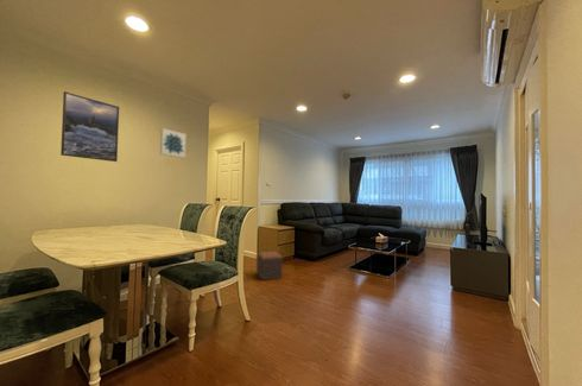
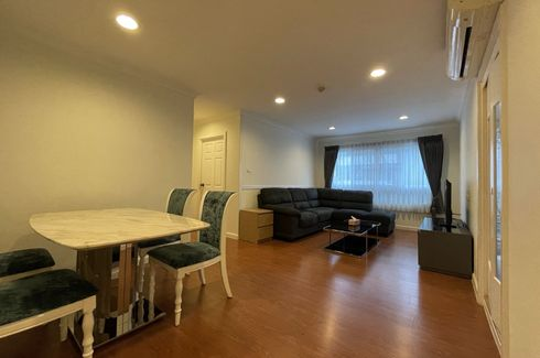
- footstool [255,251,284,281]
- wall art [159,127,188,159]
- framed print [59,90,120,163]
